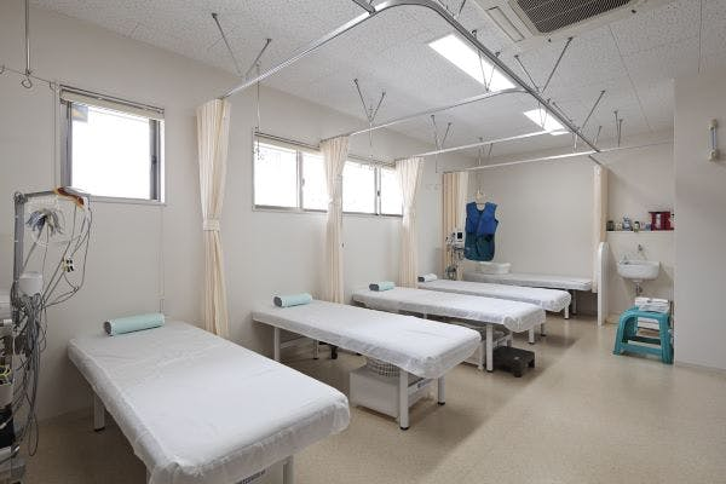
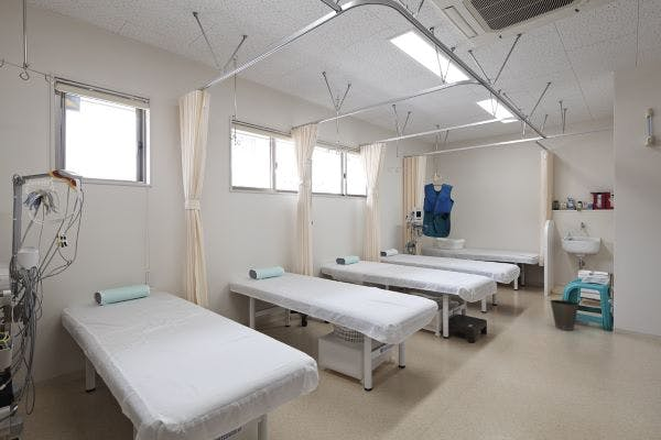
+ waste basket [549,299,579,331]
